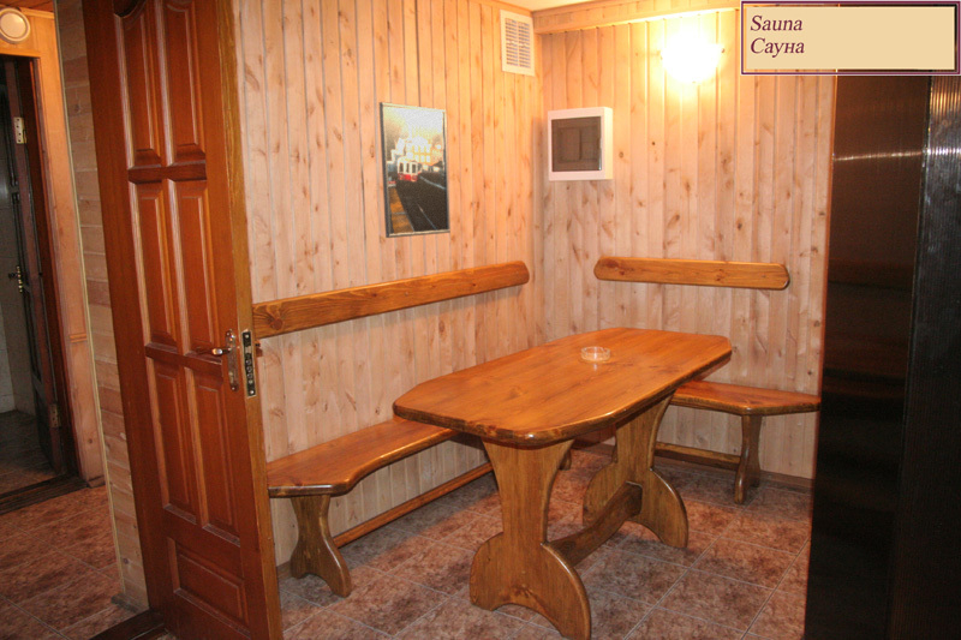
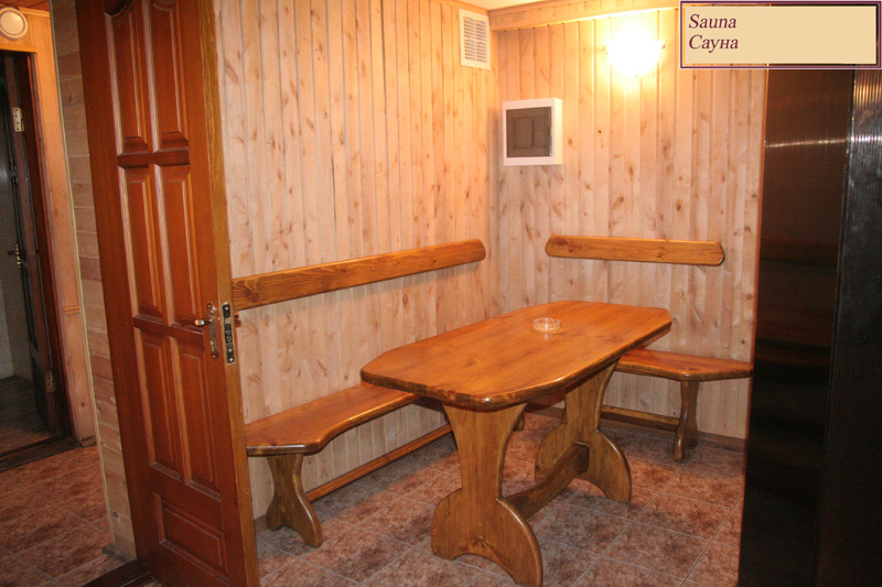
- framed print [378,101,452,239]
